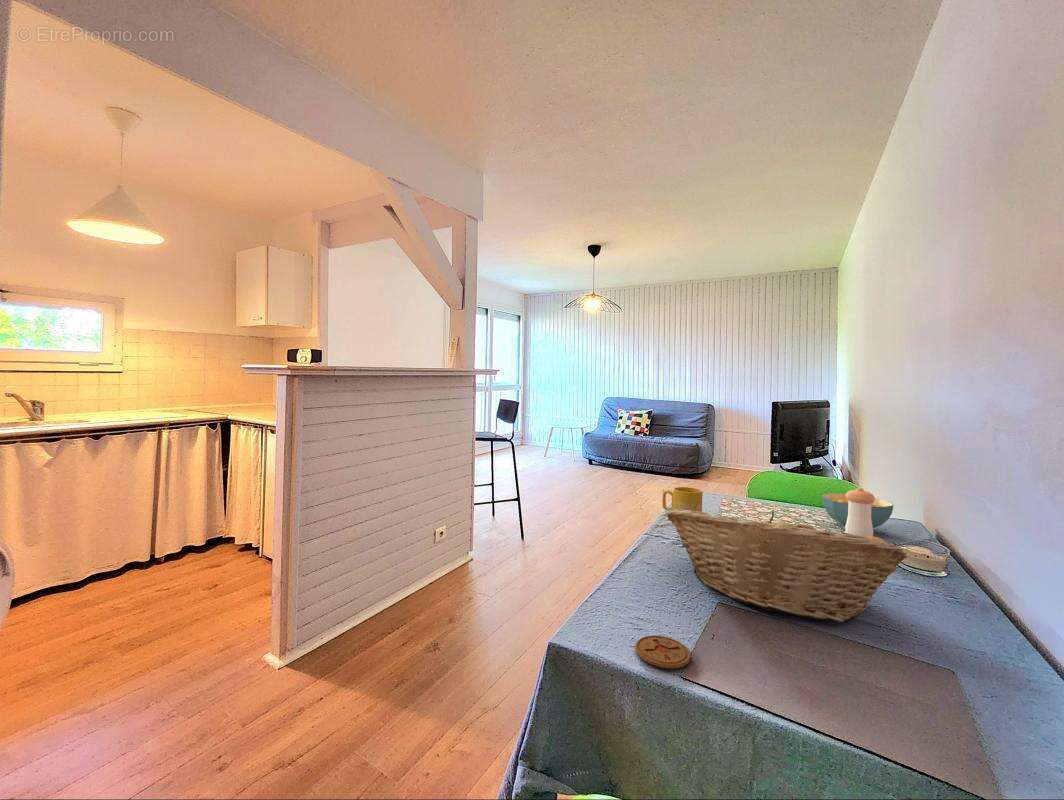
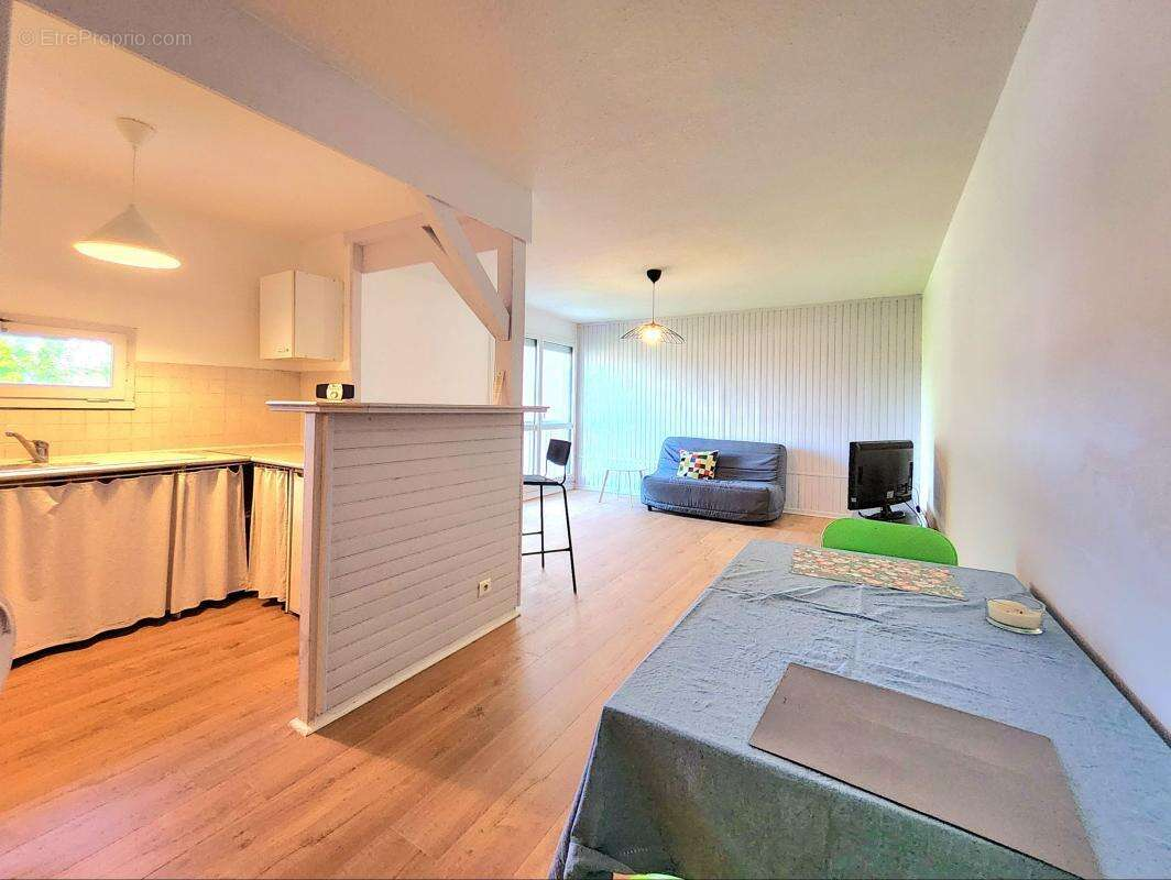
- mug [661,486,704,512]
- cereal bowl [821,493,895,529]
- coaster [634,635,692,669]
- fruit basket [666,509,908,623]
- pepper shaker [844,487,876,537]
